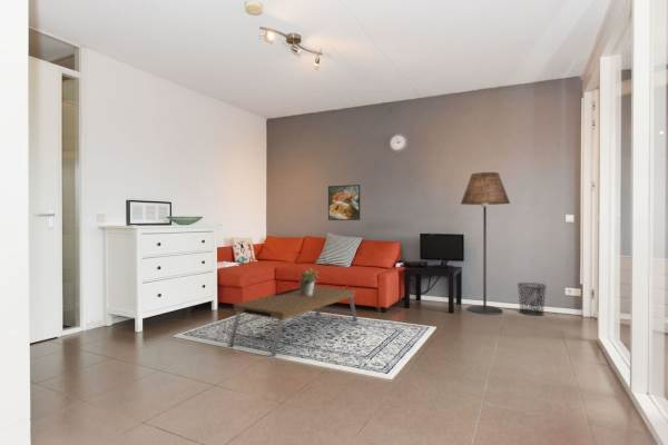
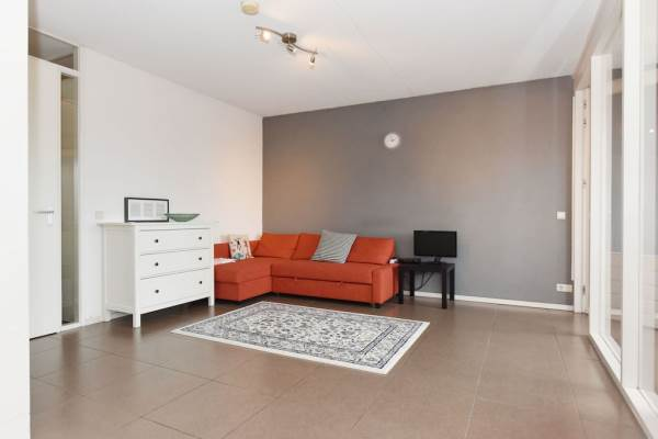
- coffee table [227,285,358,358]
- potted plant [297,267,320,296]
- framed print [327,184,361,221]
- floor lamp [460,171,511,316]
- waste bin [515,281,548,317]
